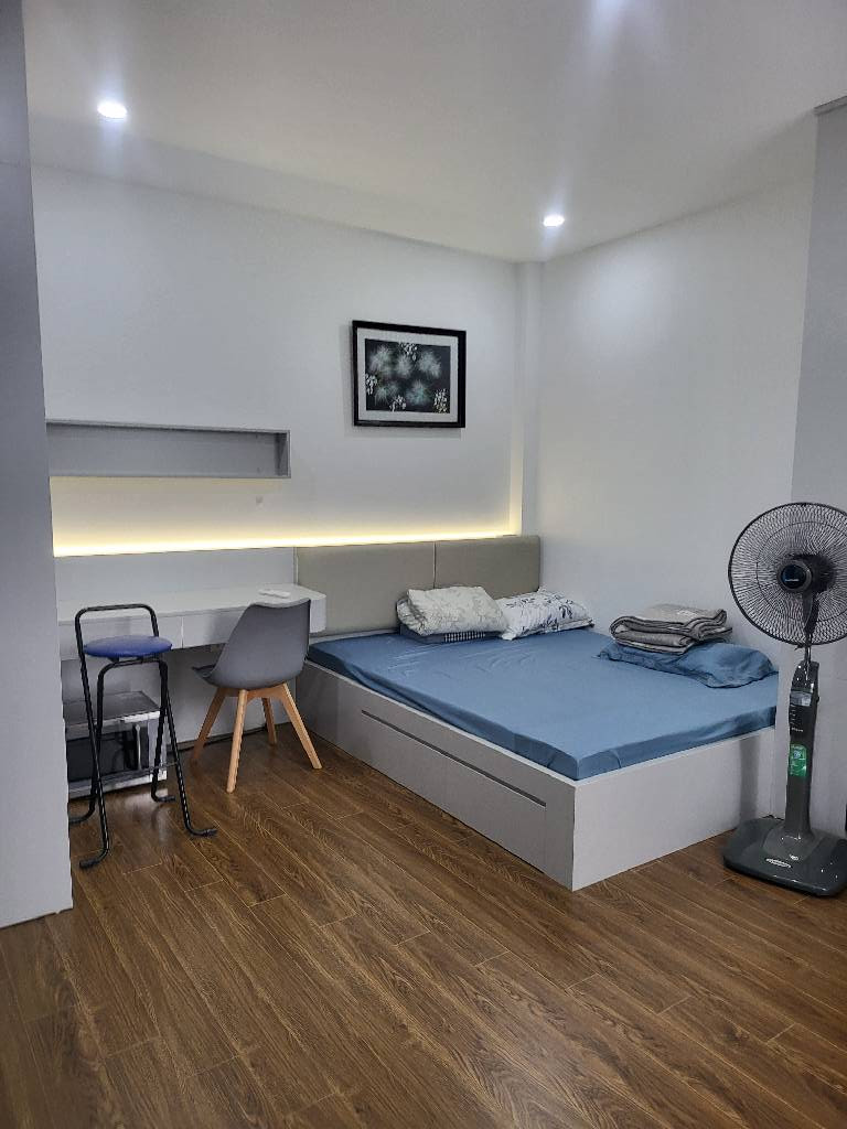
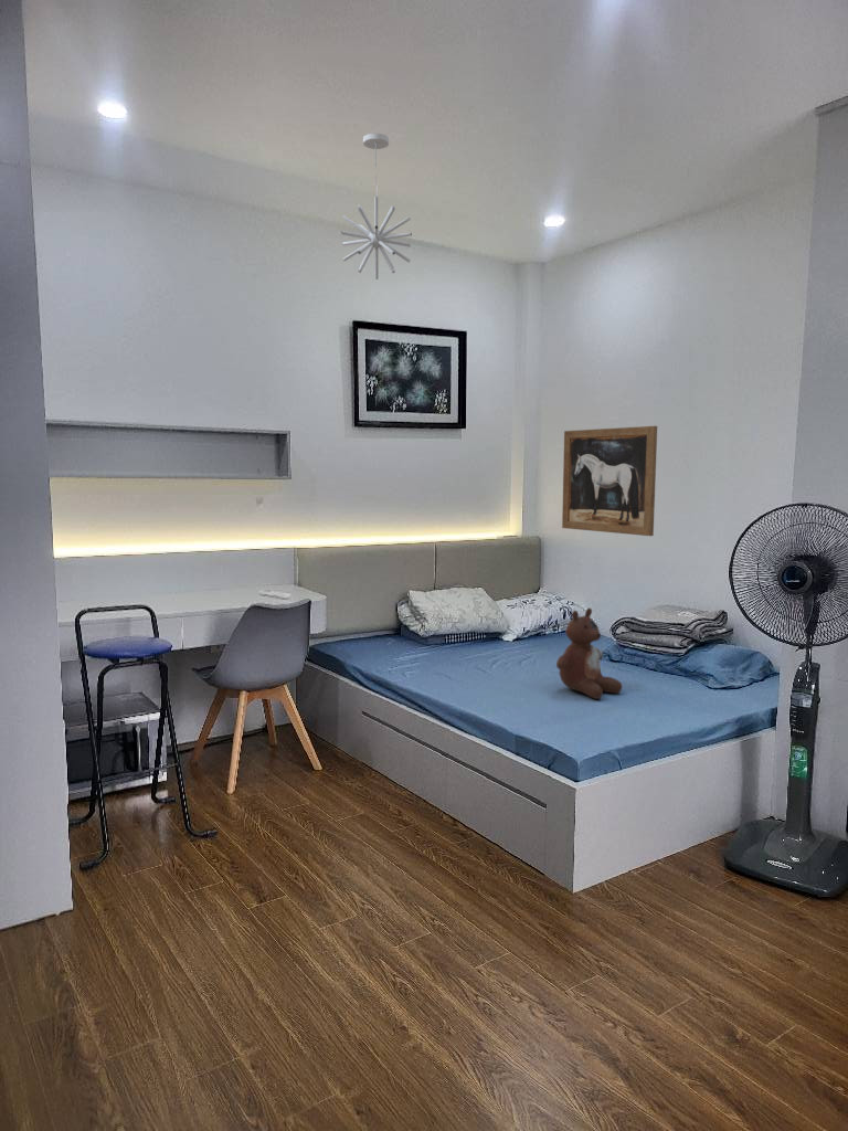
+ pendant light [340,133,413,281]
+ wall art [561,425,658,537]
+ stuffed bear [555,606,623,700]
